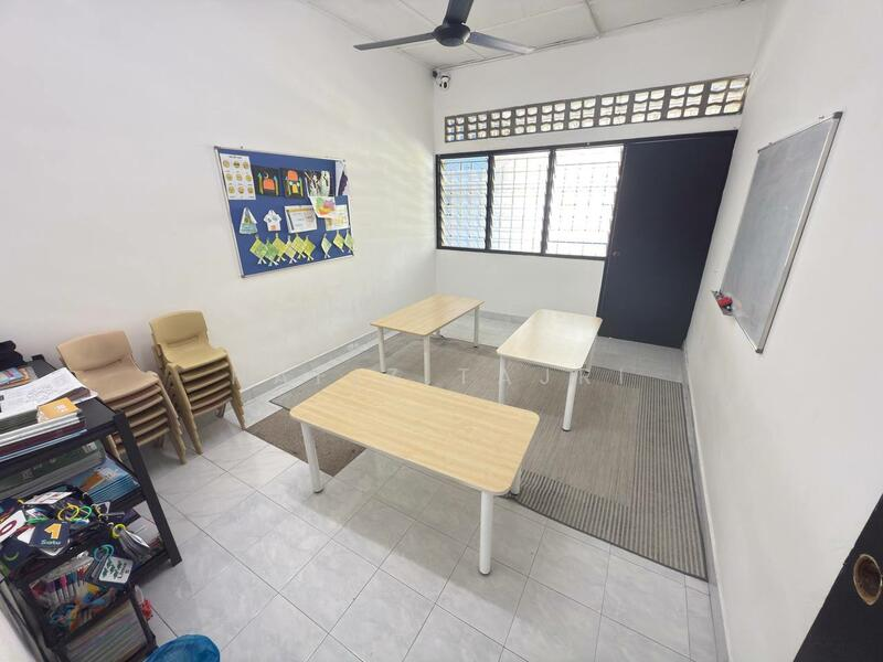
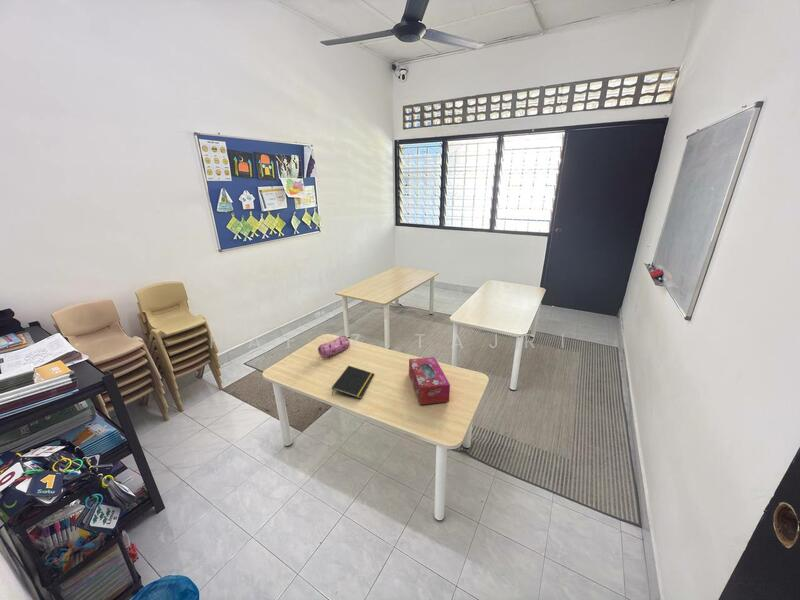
+ tissue box [408,356,451,405]
+ notepad [331,365,375,400]
+ pencil case [317,335,351,359]
